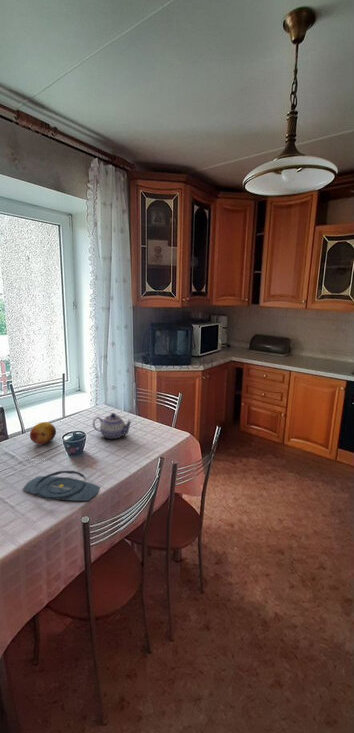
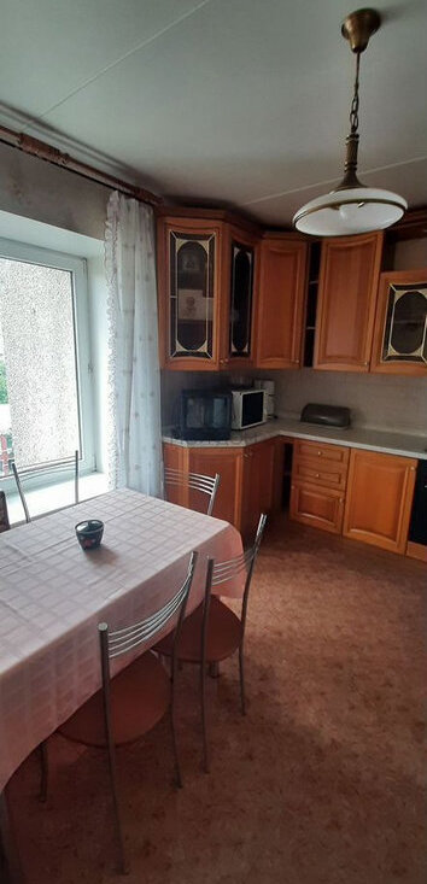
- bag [22,460,100,502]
- fruit [29,421,57,446]
- teapot [92,412,132,440]
